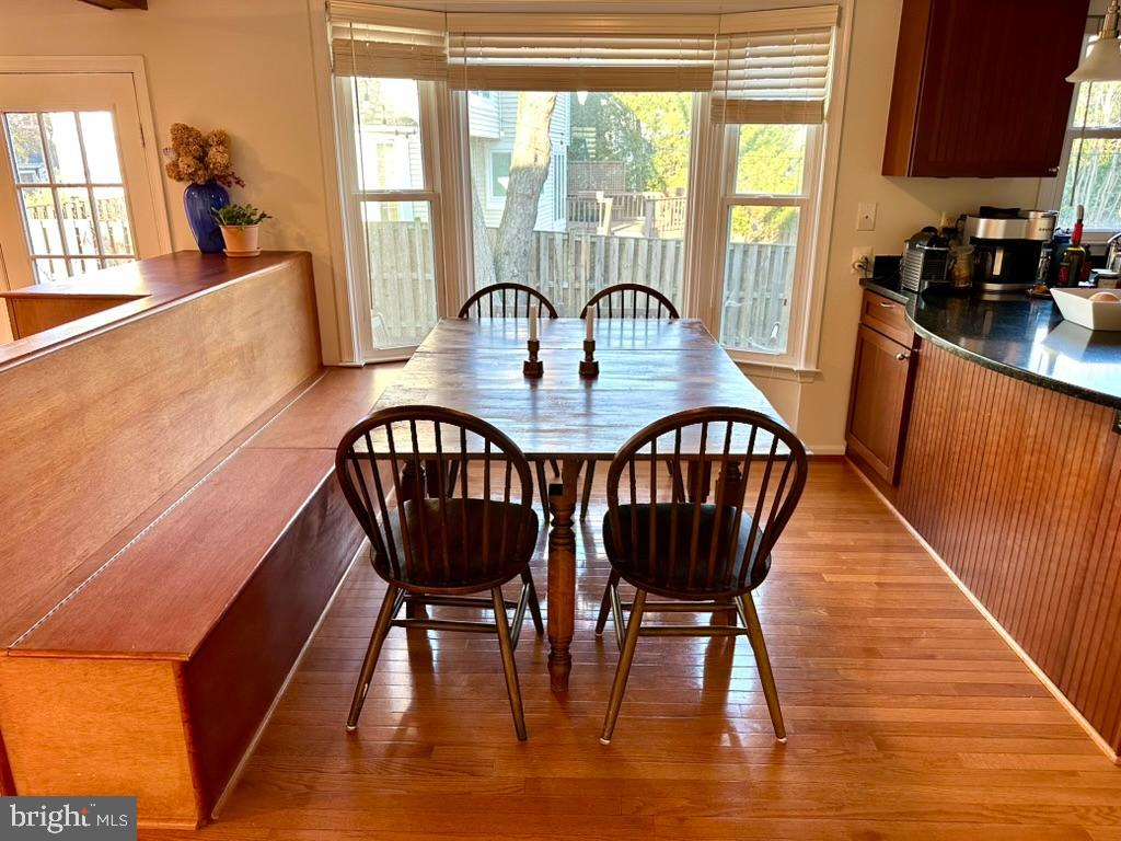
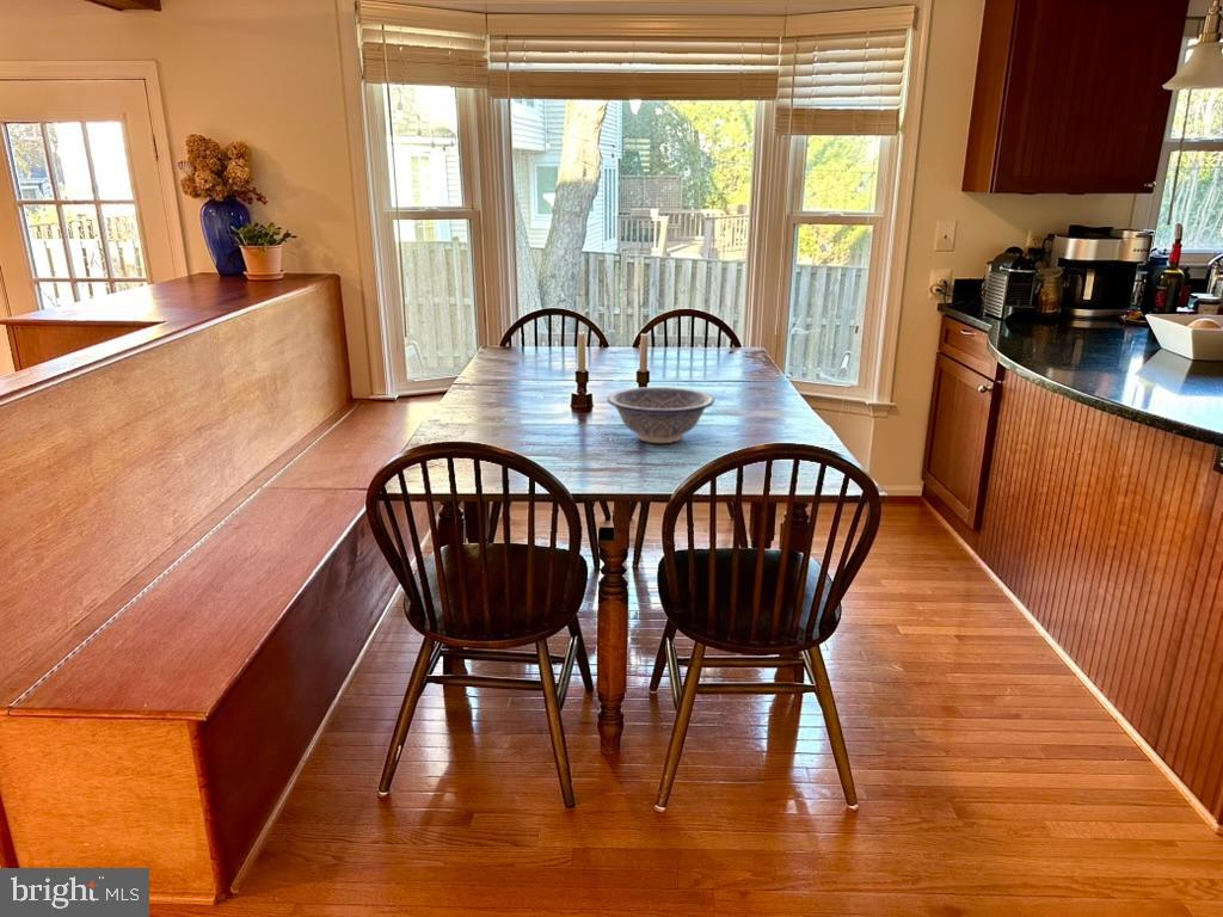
+ decorative bowl [606,386,715,444]
